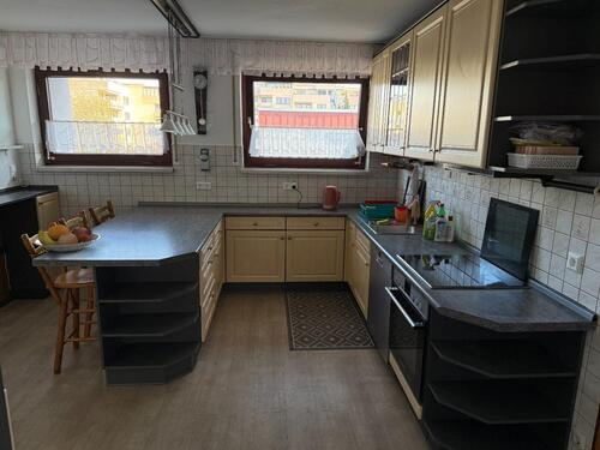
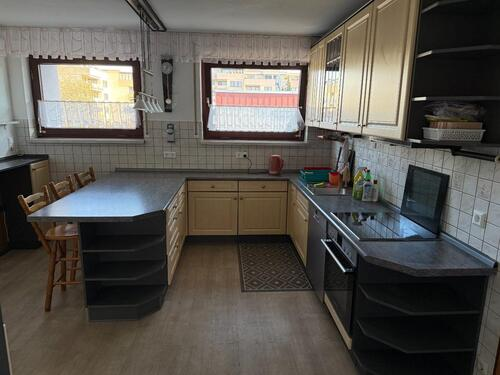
- fruit bowl [32,223,101,253]
